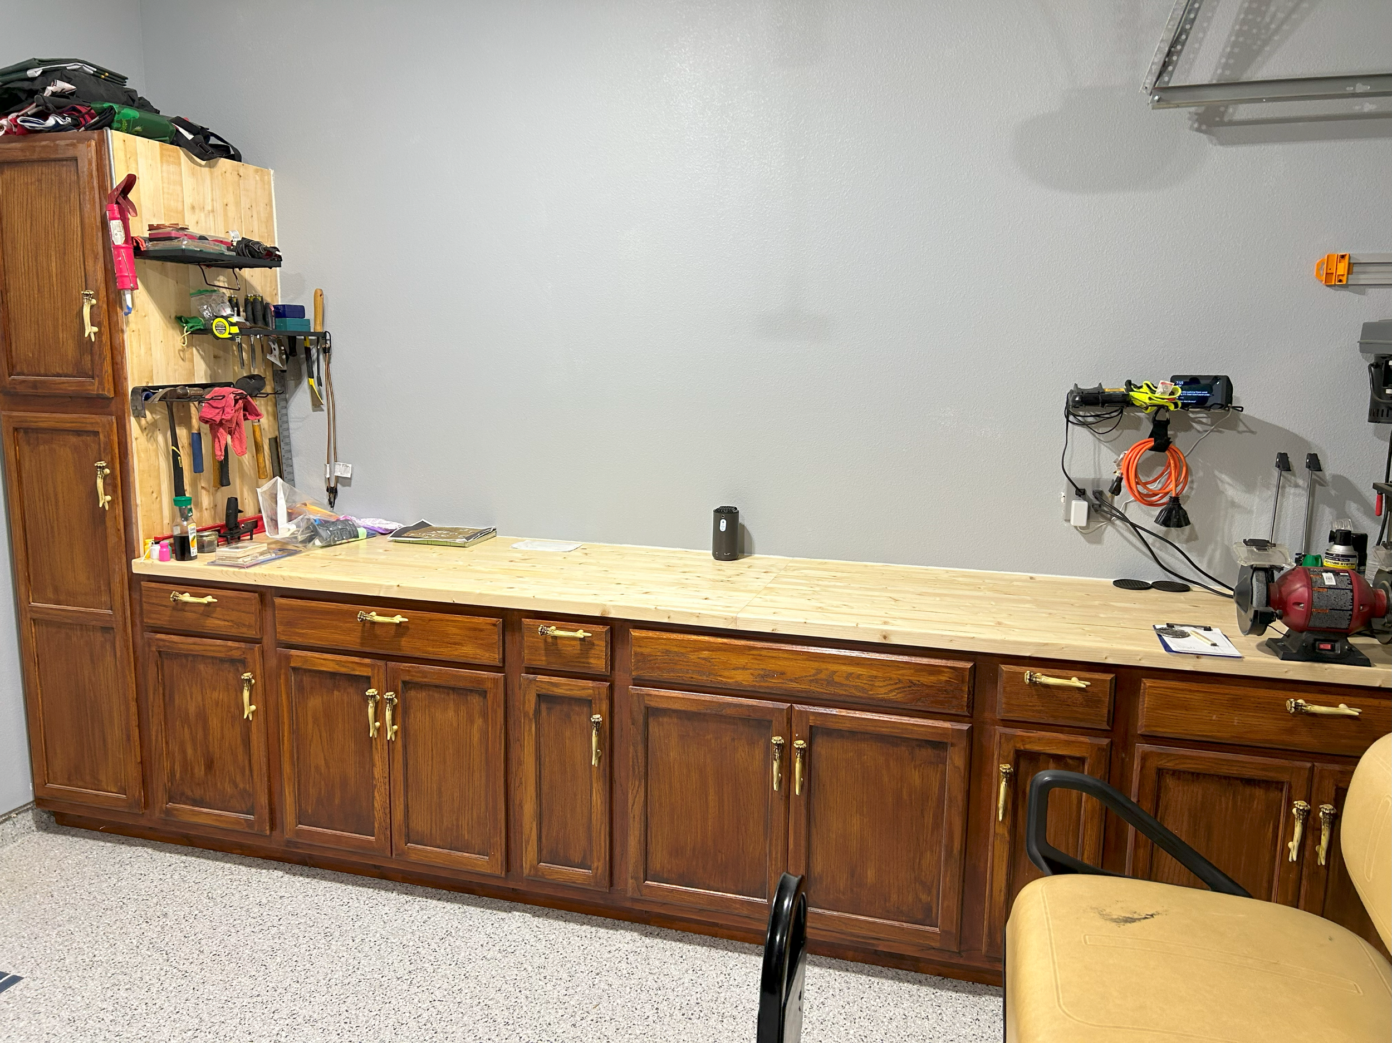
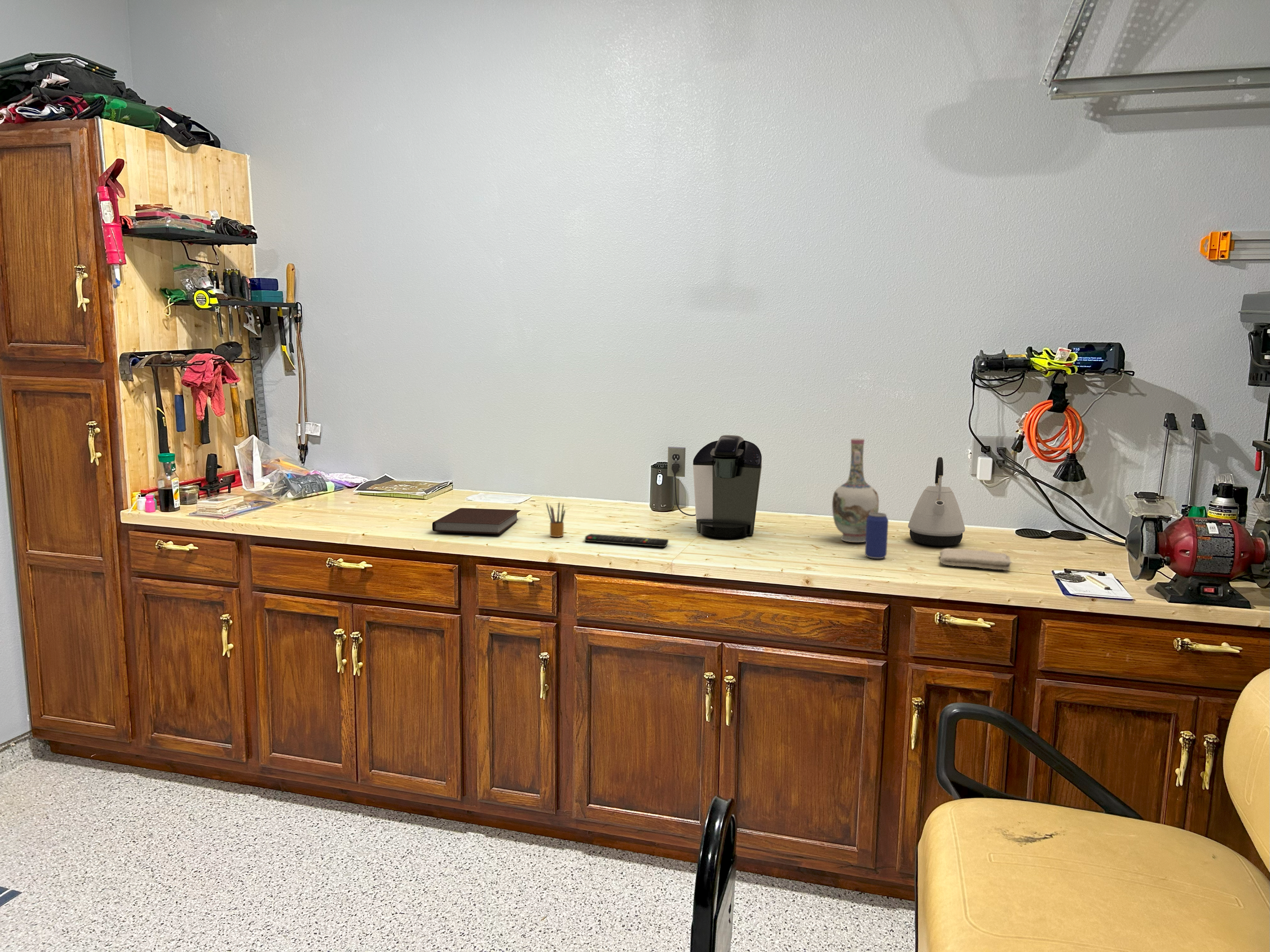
+ notebook [432,508,521,535]
+ vase [832,438,879,543]
+ remote control [584,533,669,547]
+ coffee maker [667,435,763,538]
+ washcloth [939,548,1013,571]
+ pencil box [546,501,566,538]
+ beverage can [865,512,889,559]
+ kettle [907,457,966,546]
